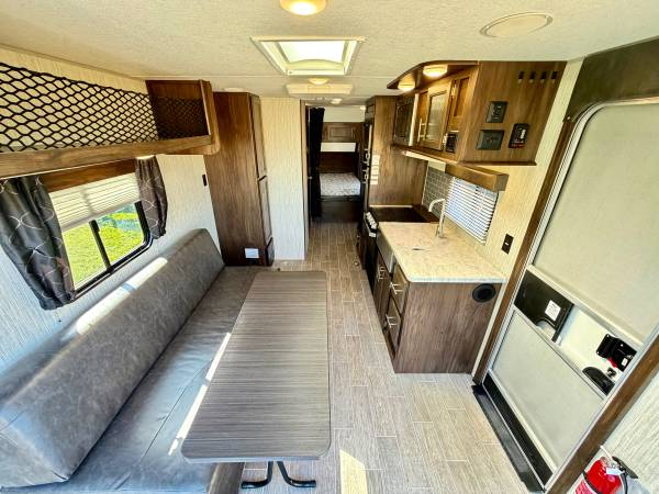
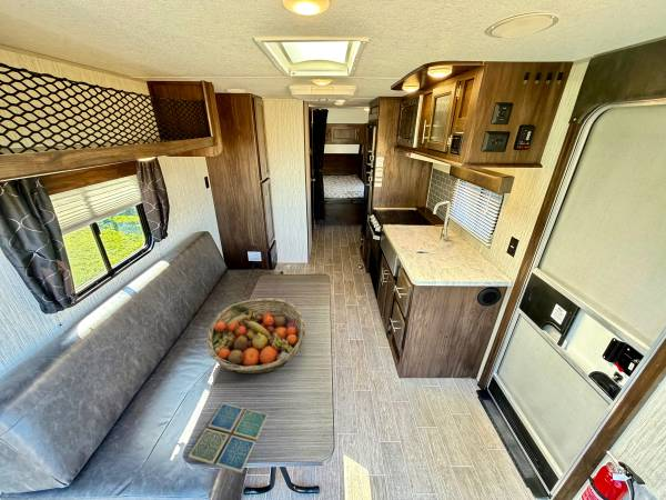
+ fruit basket [205,297,306,374]
+ drink coaster [188,402,269,474]
